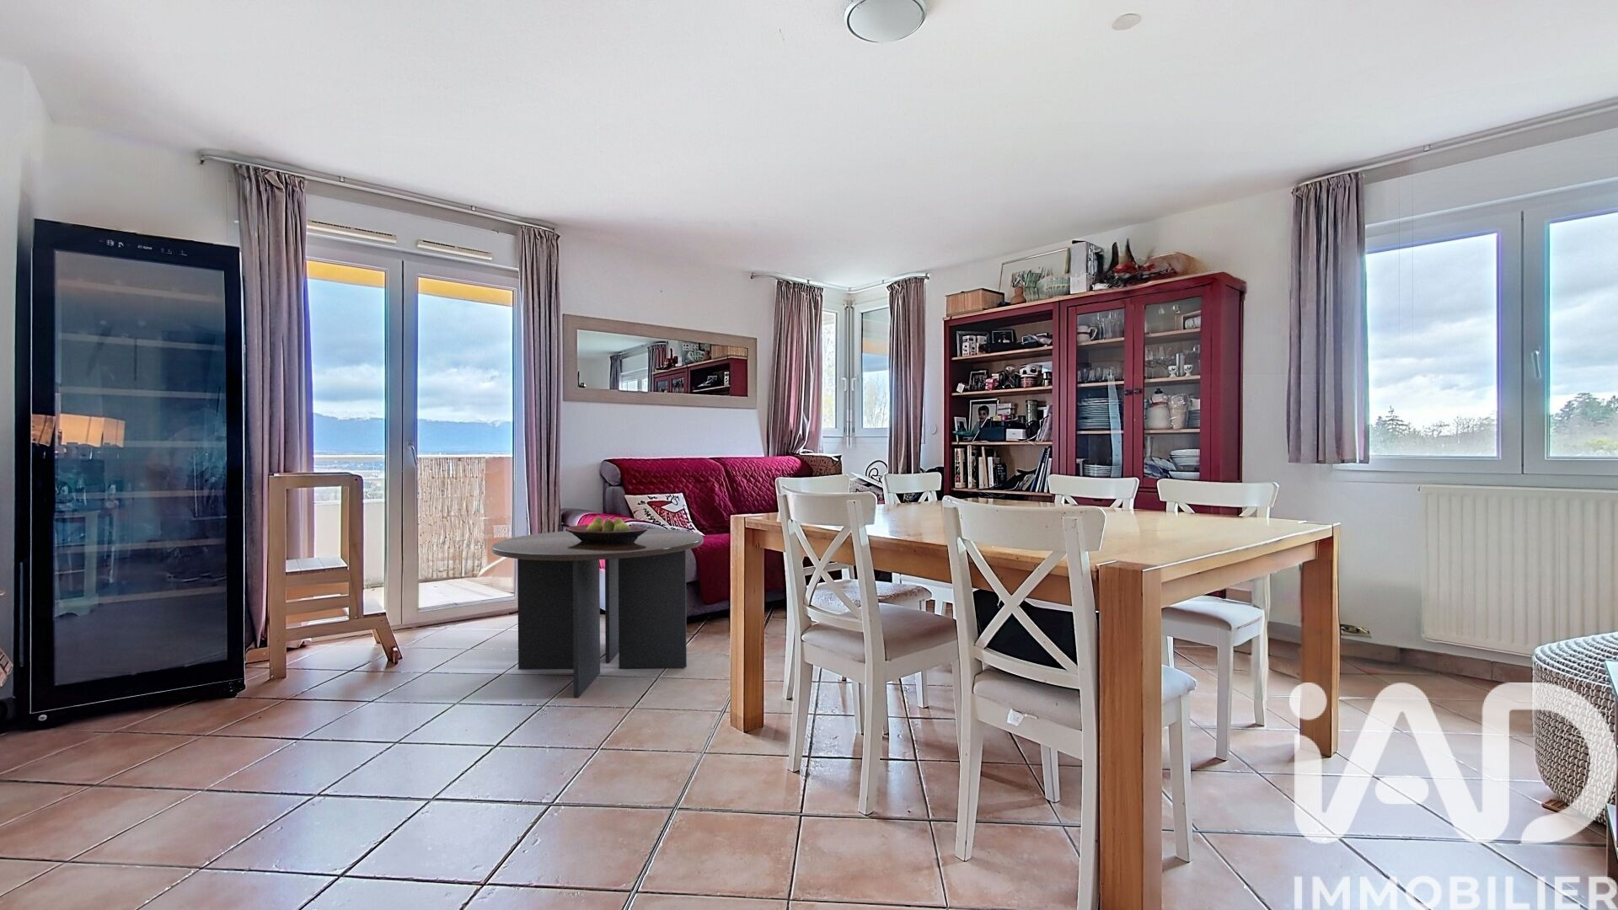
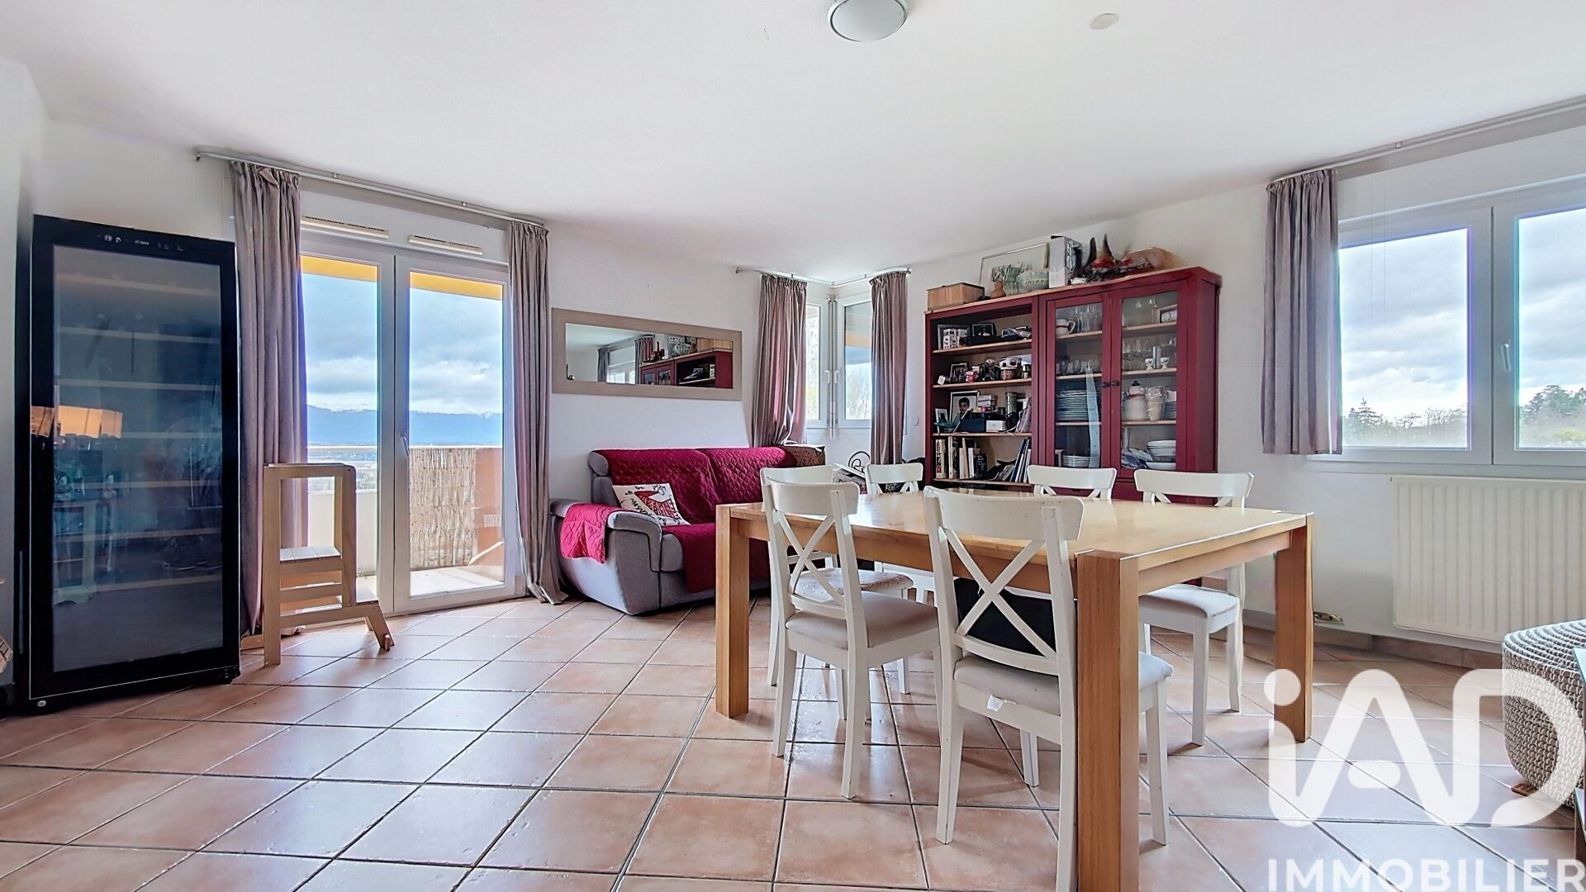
- fruit bowl [566,516,648,544]
- coffee table [490,528,705,699]
